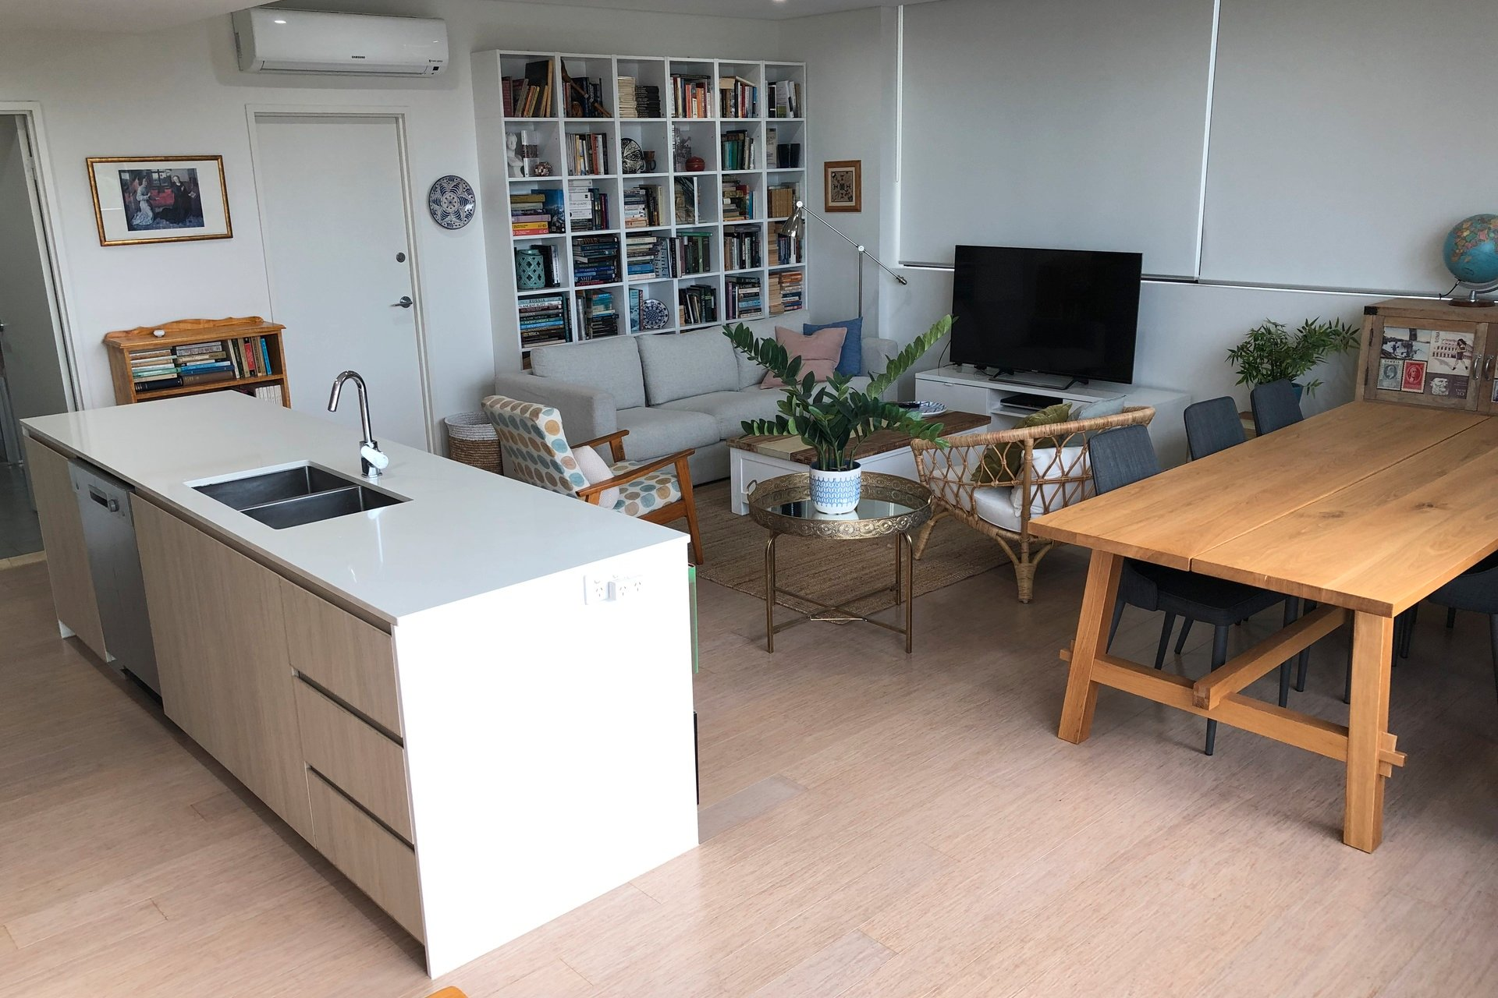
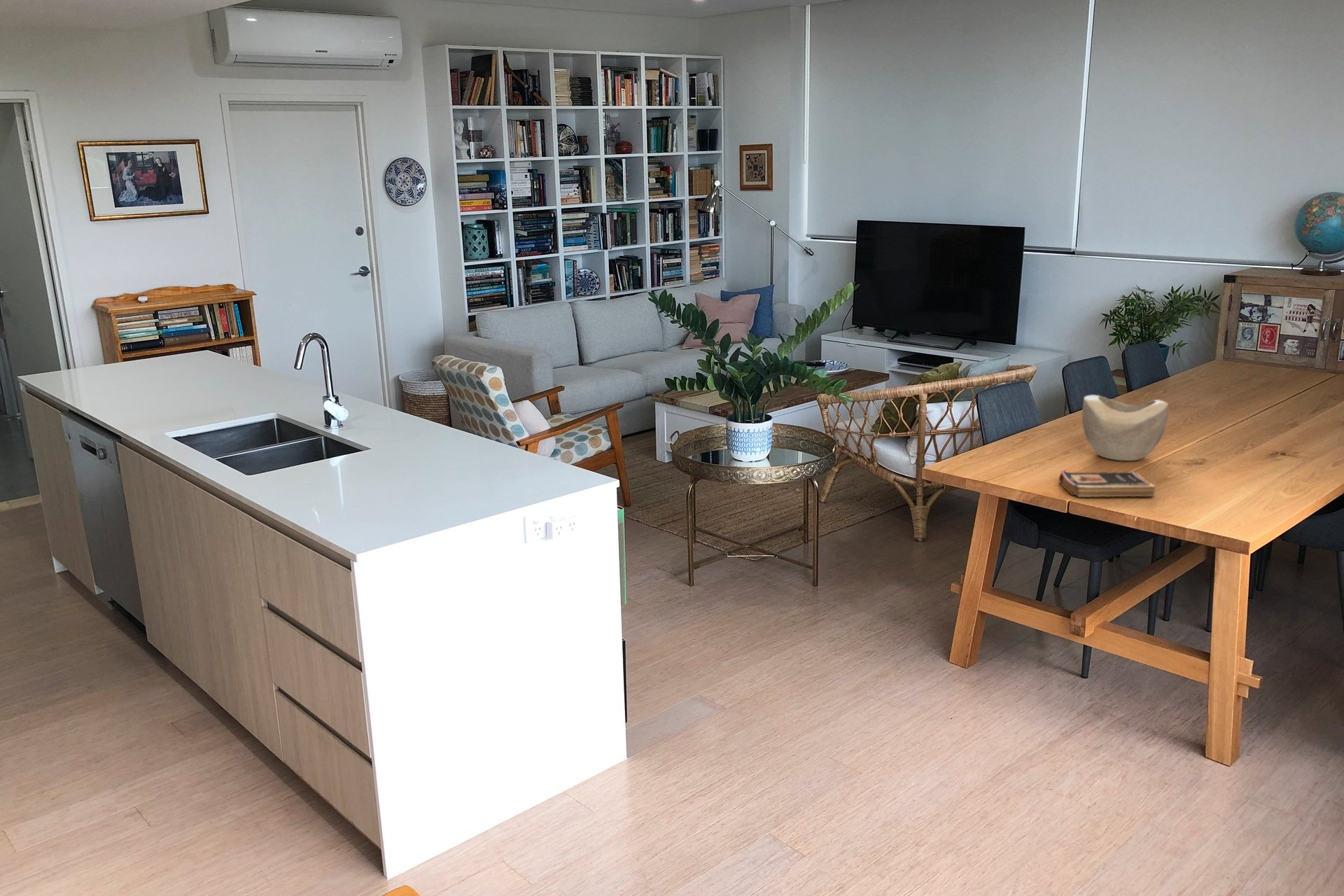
+ book [1058,470,1157,498]
+ decorative bowl [1082,394,1169,461]
